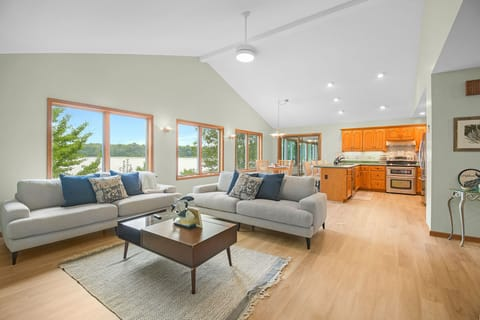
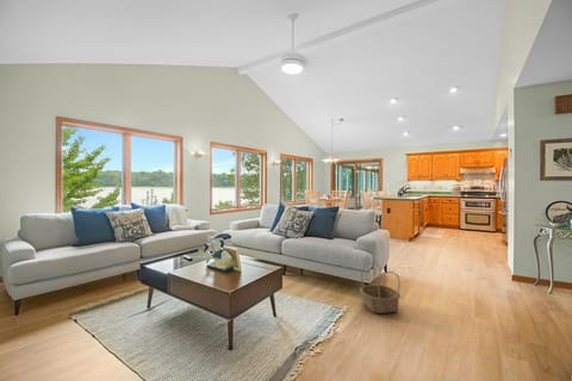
+ basket [359,261,402,314]
